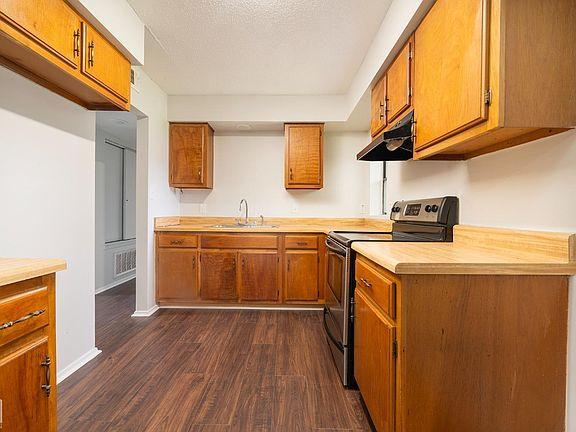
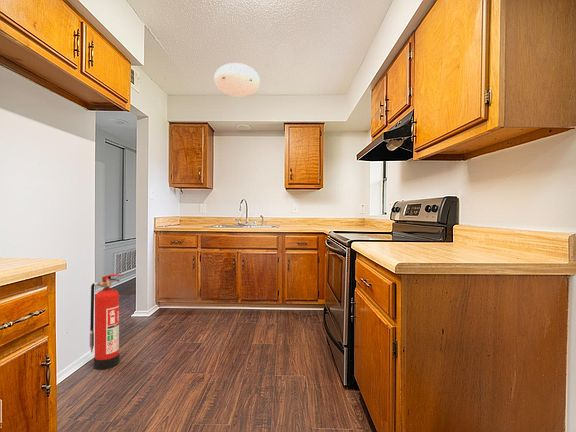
+ ceiling light [213,62,261,98]
+ fire extinguisher [89,273,123,371]
